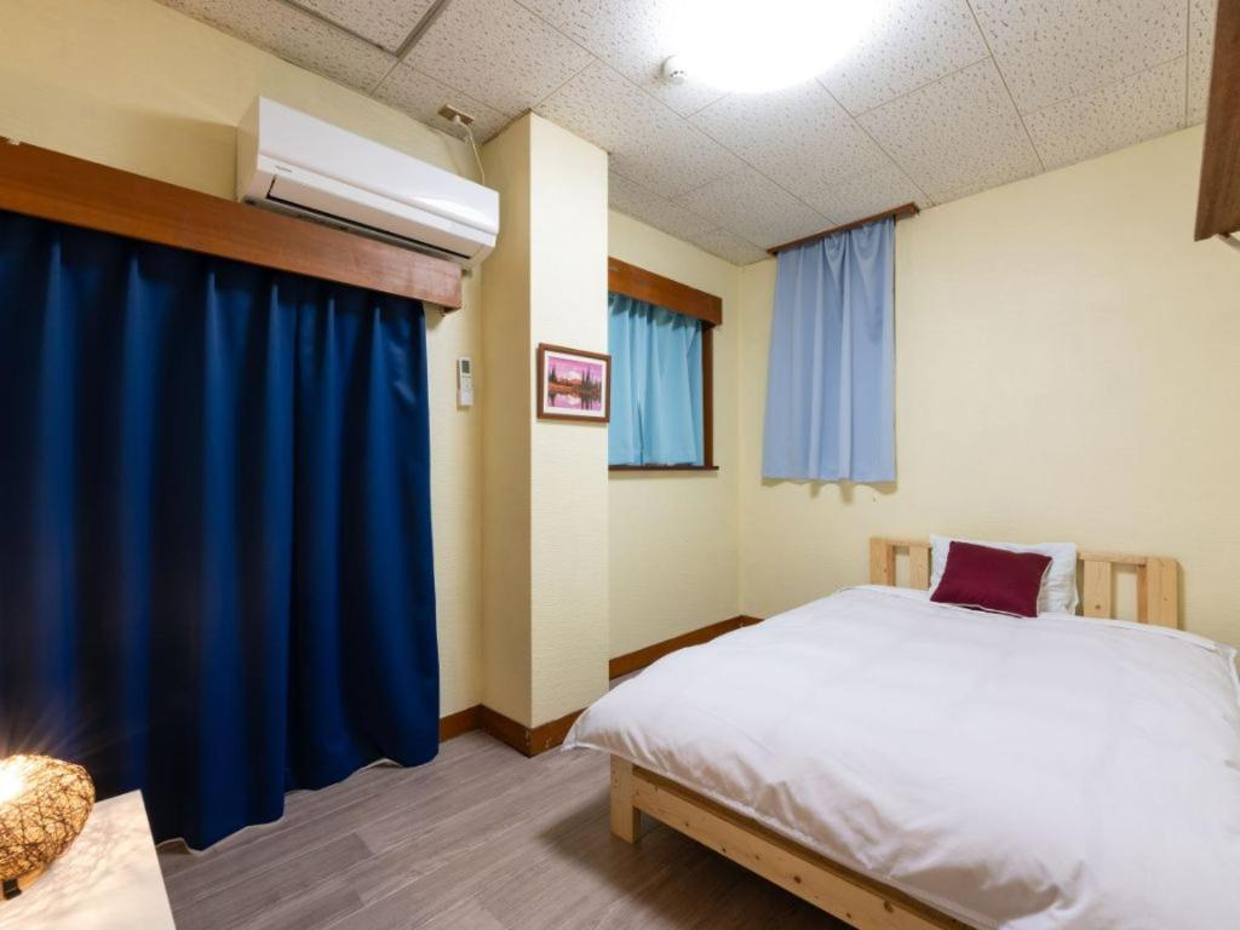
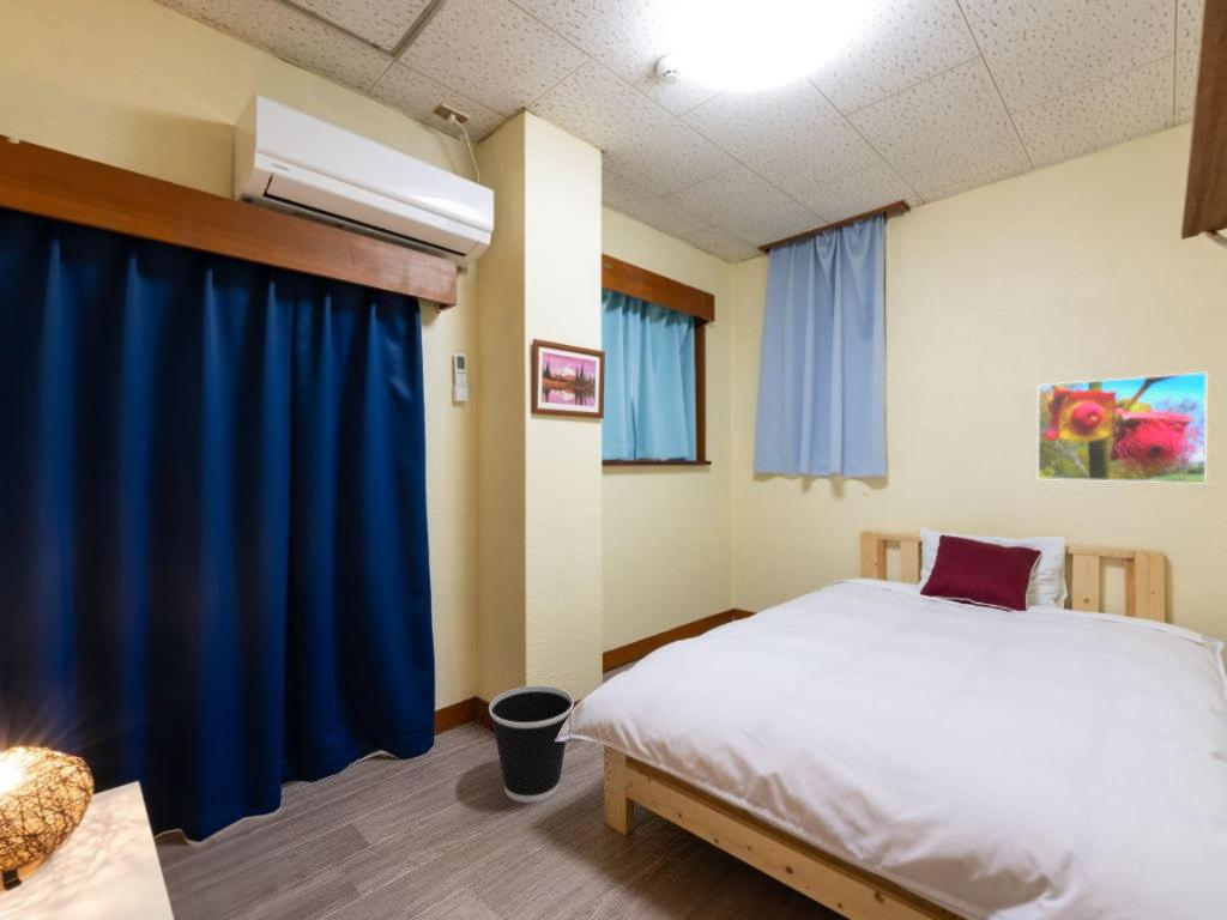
+ wastebasket [488,685,575,804]
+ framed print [1036,370,1209,484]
